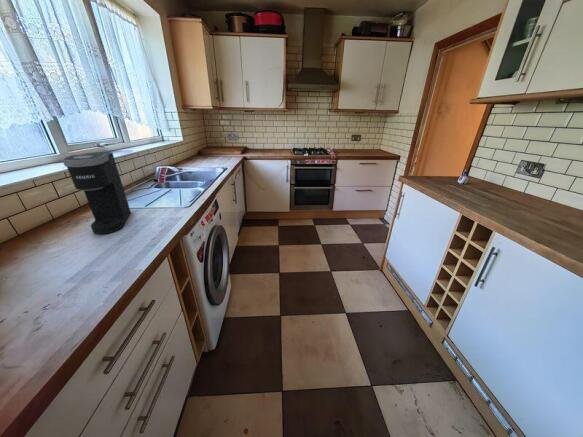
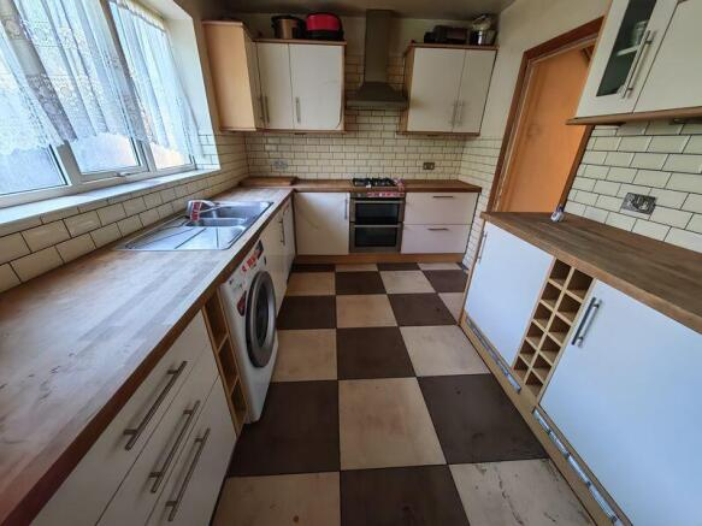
- coffee maker [61,151,132,235]
